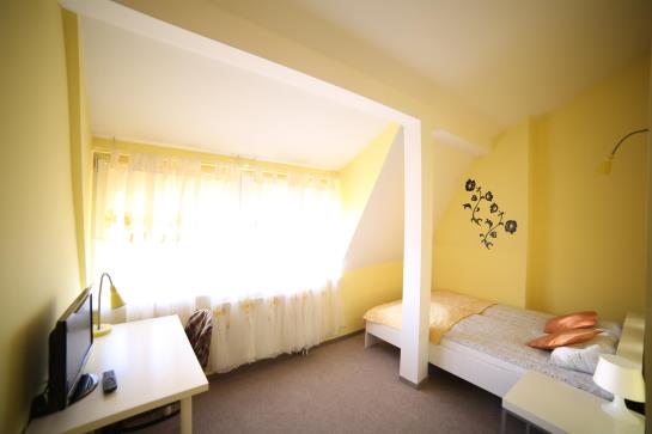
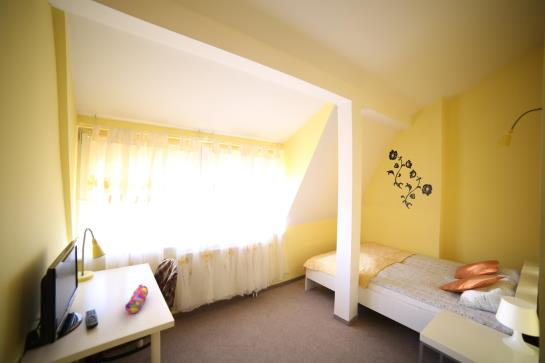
+ pencil case [124,283,149,315]
